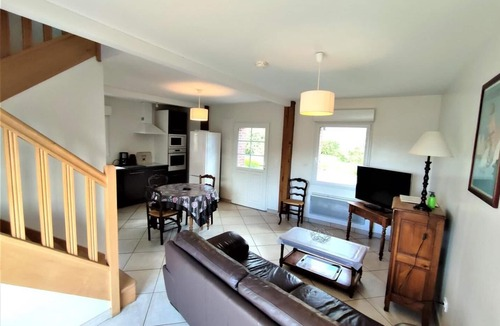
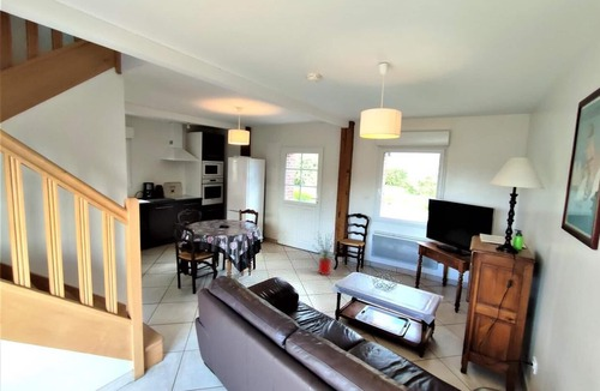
+ house plant [310,229,338,276]
